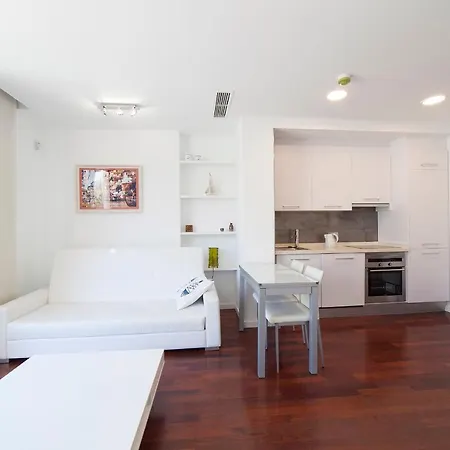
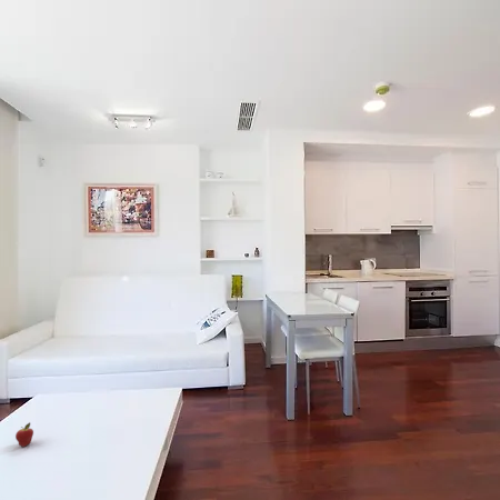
+ fruit [14,421,34,448]
